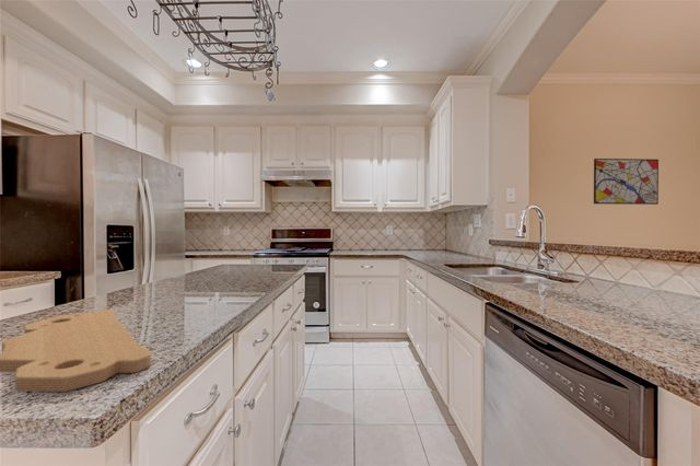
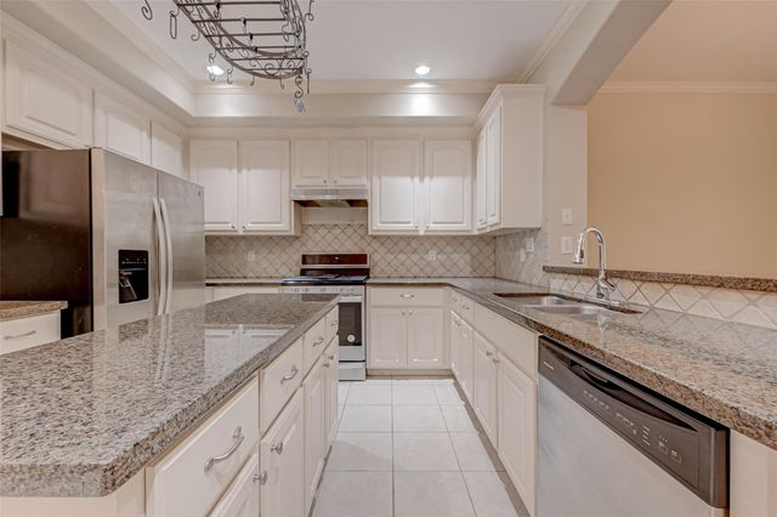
- cutting board [0,308,151,393]
- wall art [593,158,660,206]
